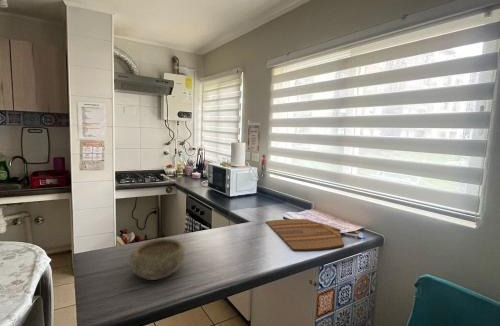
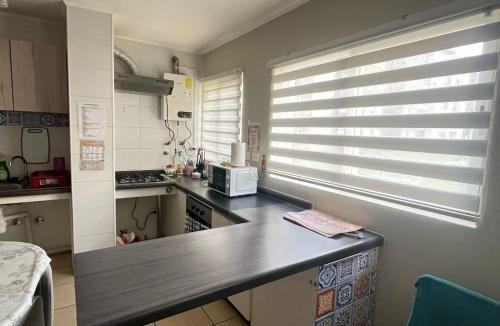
- bowl [128,238,186,281]
- cutting board [265,218,345,252]
